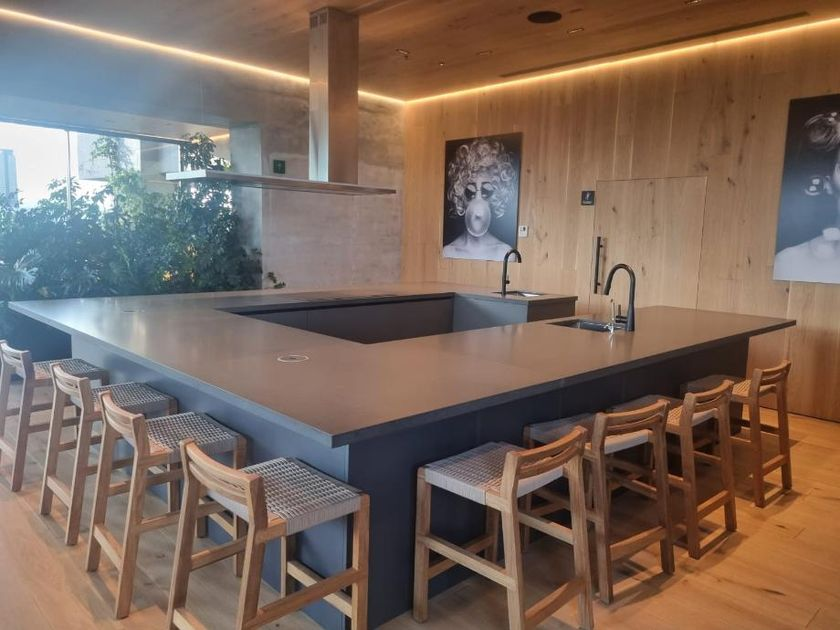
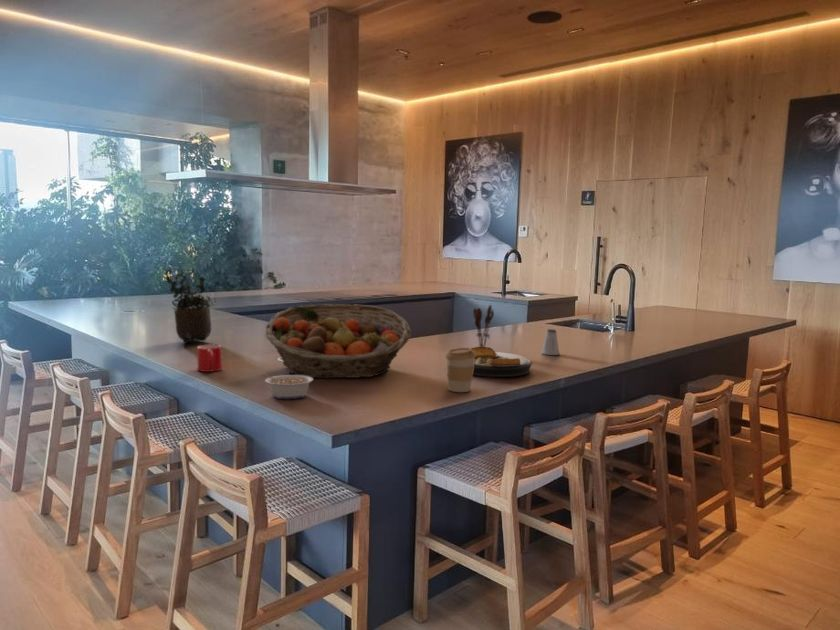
+ plate [471,346,533,378]
+ saltshaker [541,328,560,356]
+ coffee cup [445,347,475,393]
+ utensil holder [472,304,495,347]
+ legume [260,372,314,400]
+ potted plant [161,256,221,343]
+ fruit basket [264,303,412,379]
+ mug [196,343,223,373]
